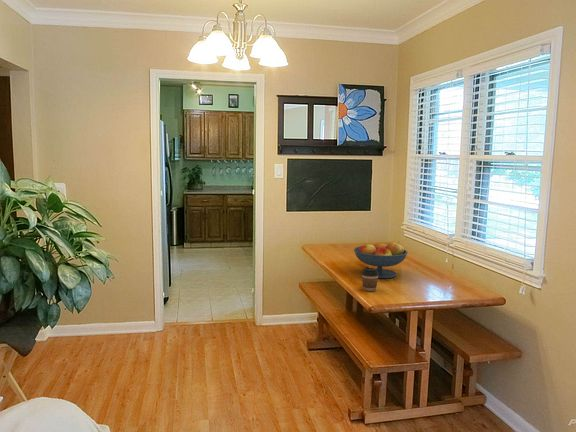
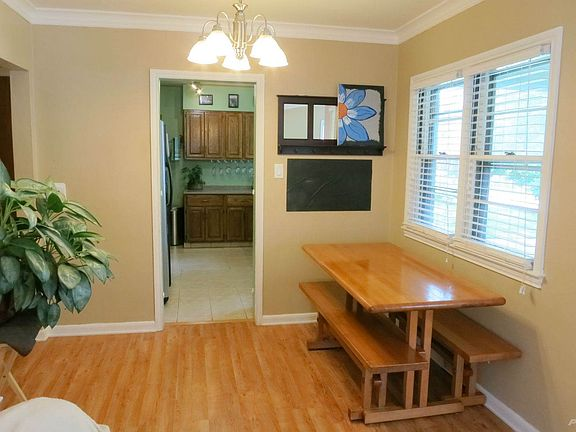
- coffee cup [361,266,379,292]
- fruit bowl [353,240,409,279]
